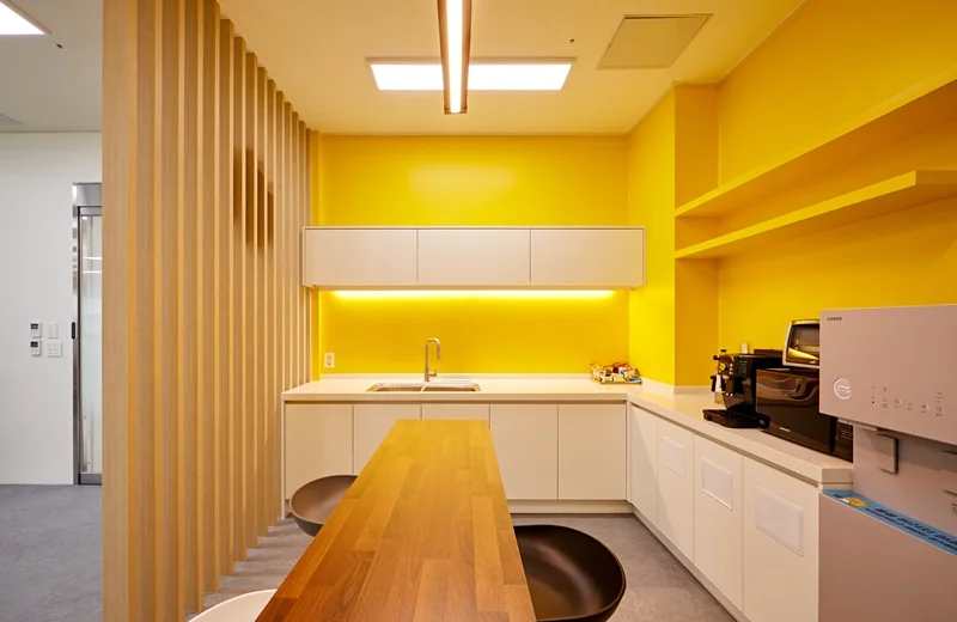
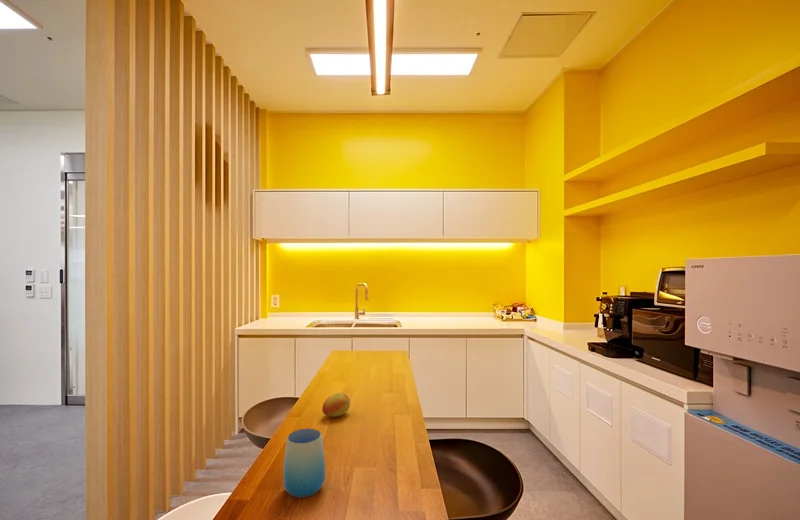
+ fruit [321,392,351,418]
+ cup [282,428,326,499]
